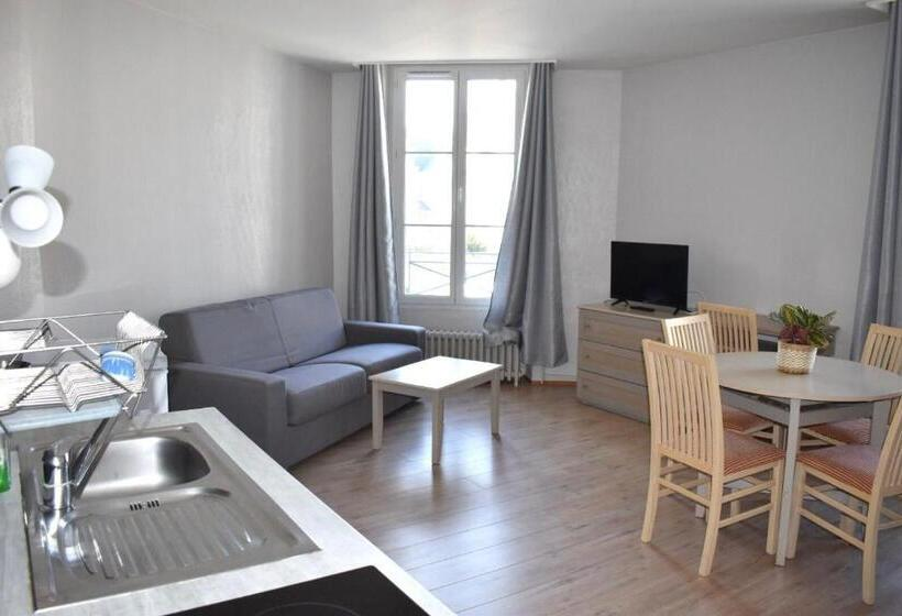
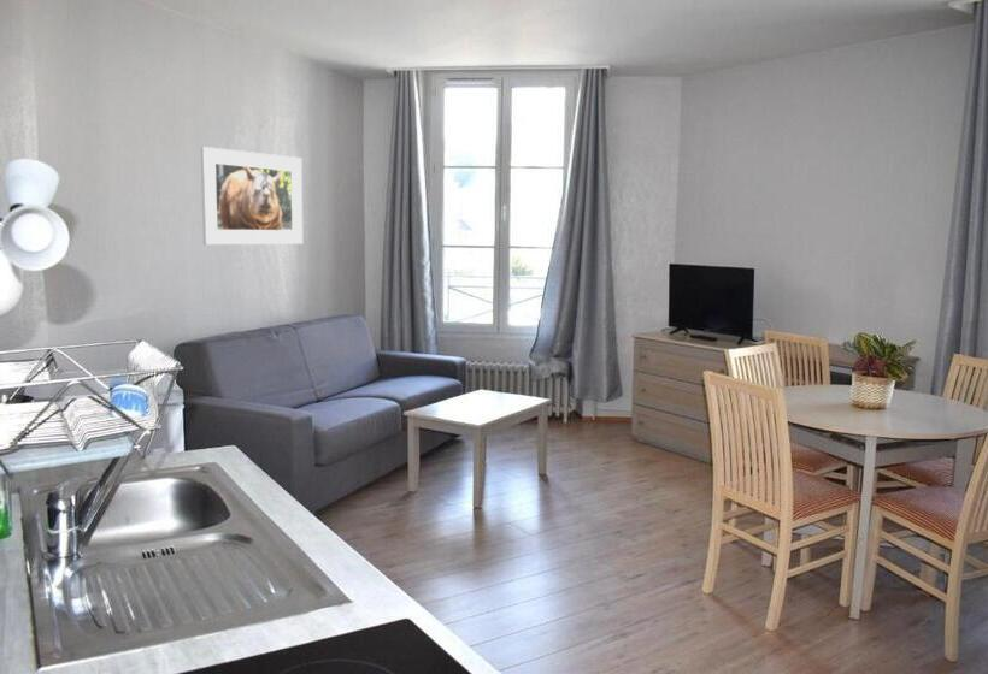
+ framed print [200,146,304,246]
